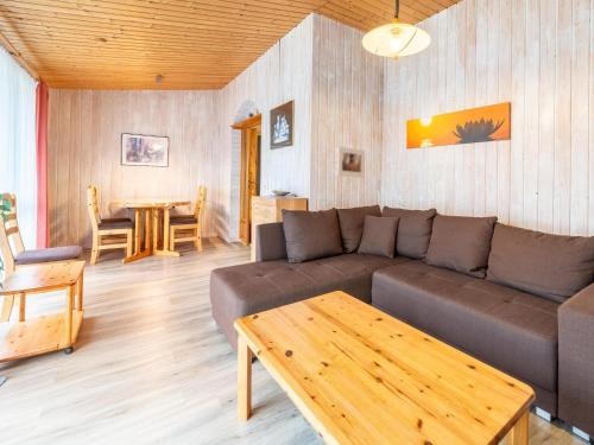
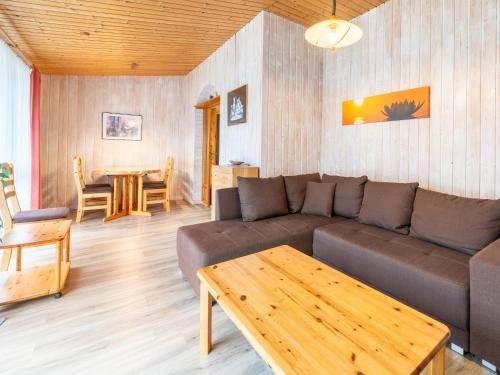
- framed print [336,146,366,179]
